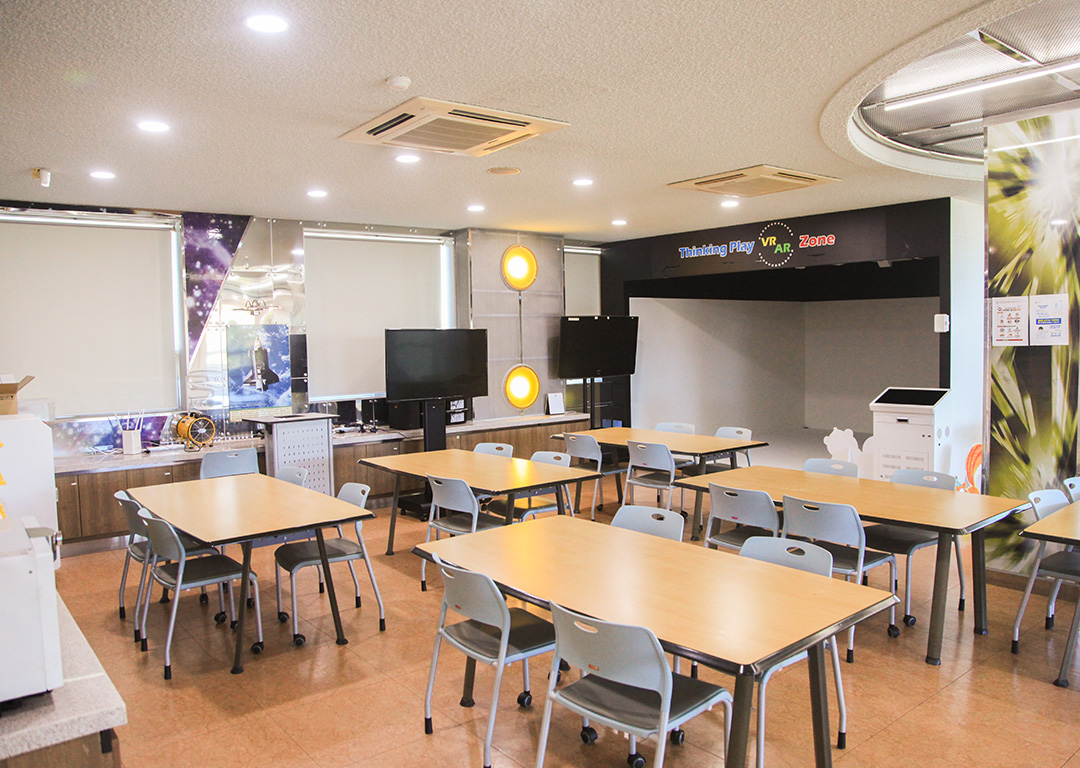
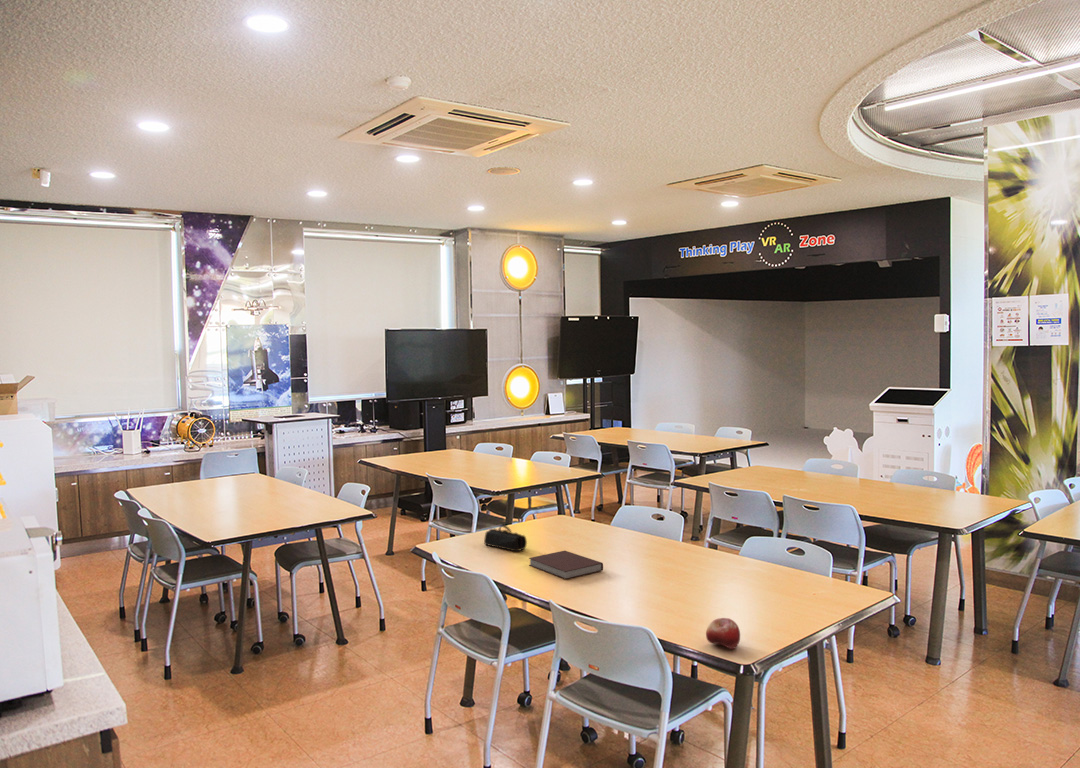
+ fruit [705,617,741,650]
+ pencil case [483,524,528,553]
+ notebook [528,550,604,580]
